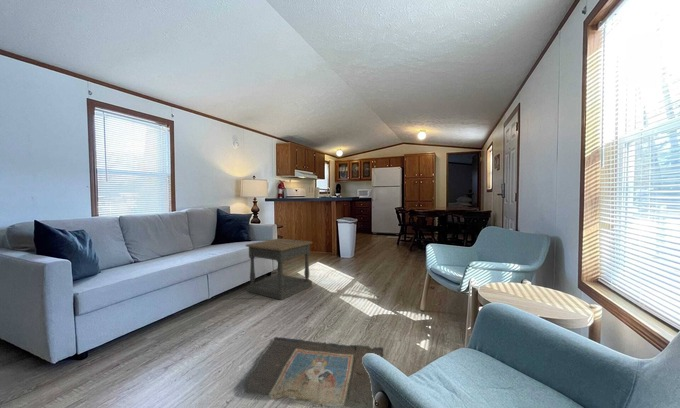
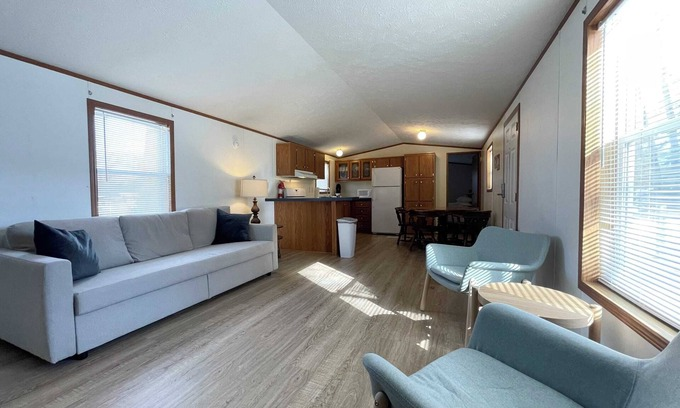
- side table [245,237,314,301]
- rug [244,336,386,408]
